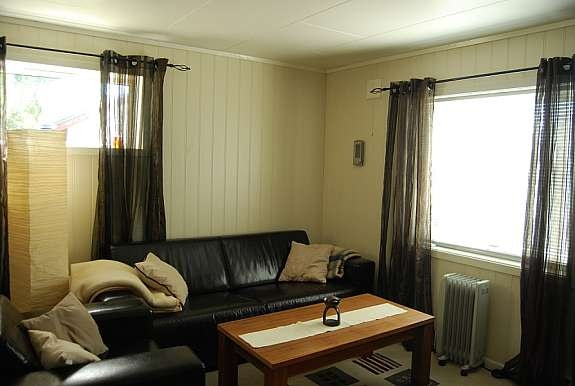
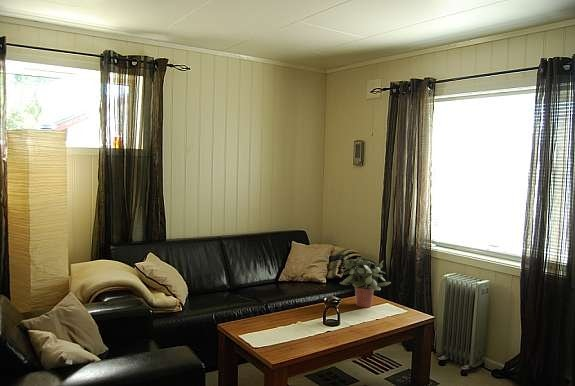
+ potted plant [339,256,392,308]
